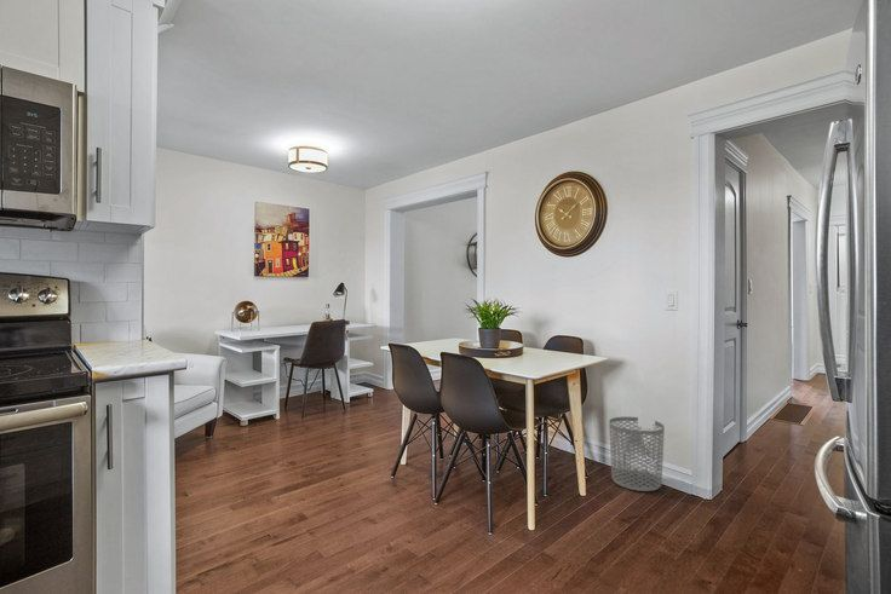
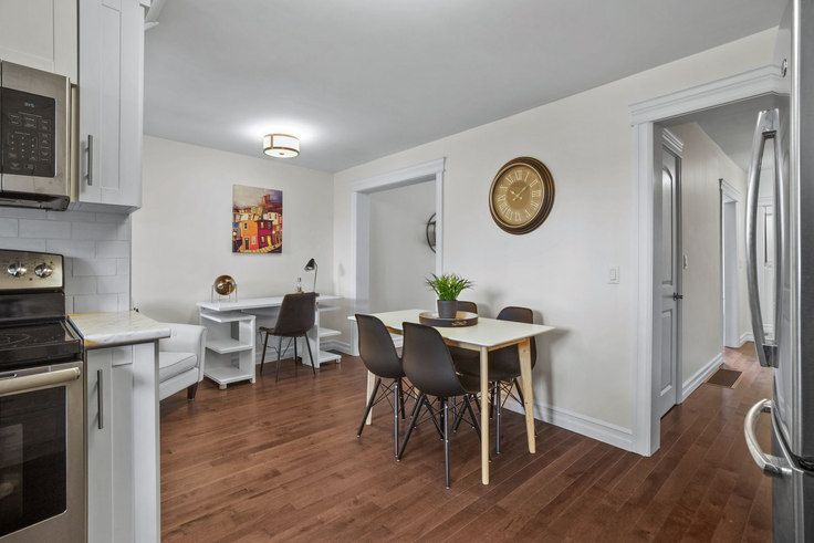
- waste bin [608,416,666,492]
